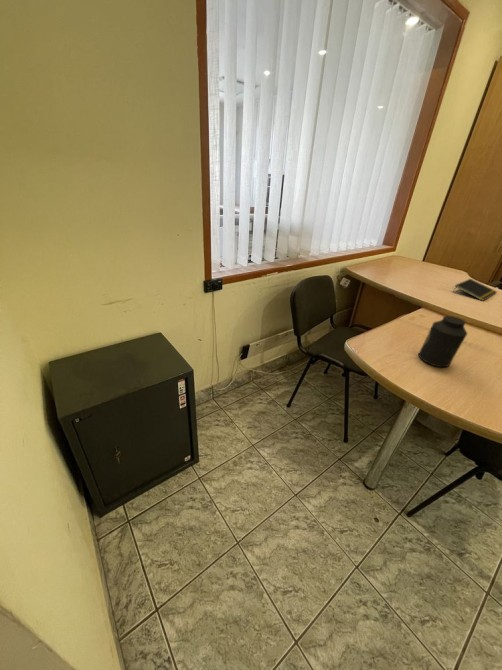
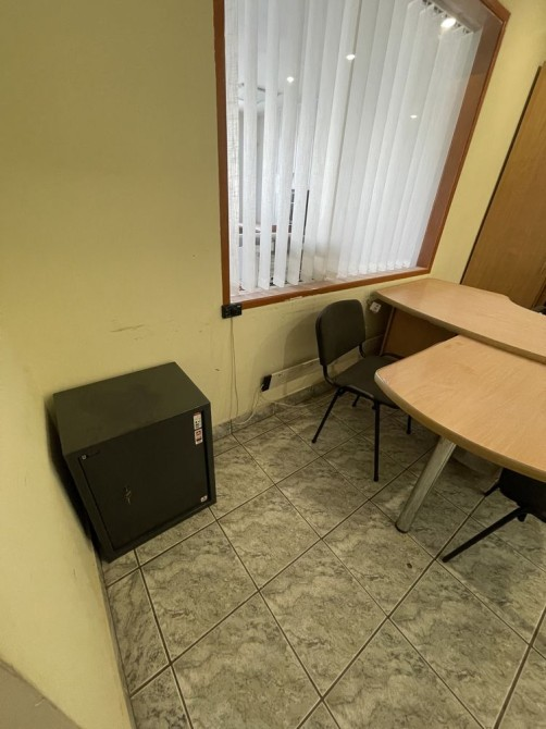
- notepad [451,278,498,302]
- canister [418,315,468,368]
